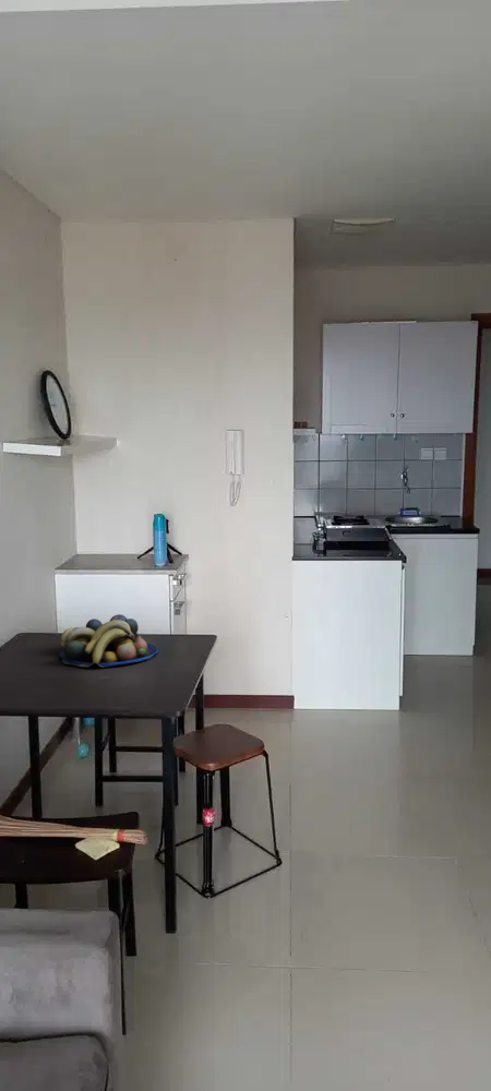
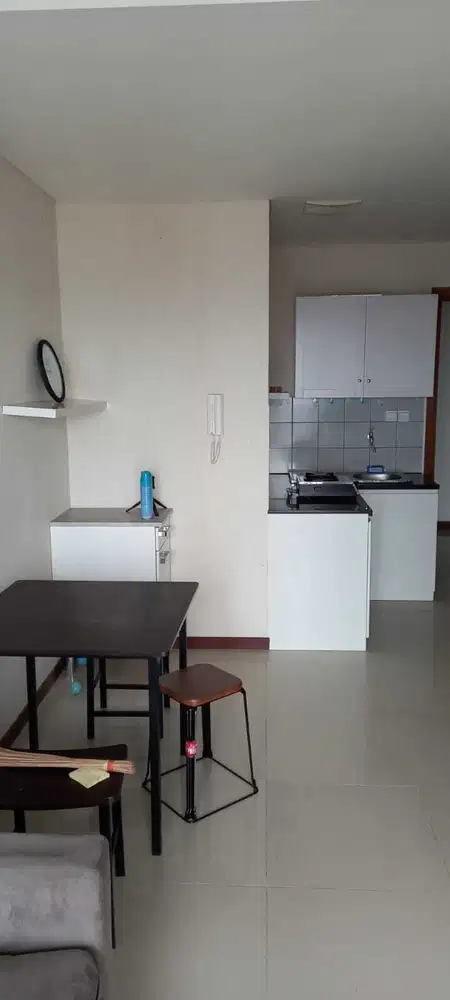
- fruit bowl [59,613,159,668]
